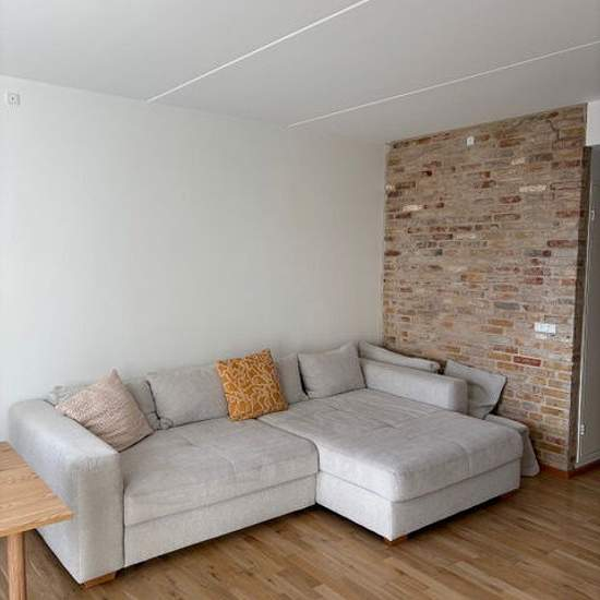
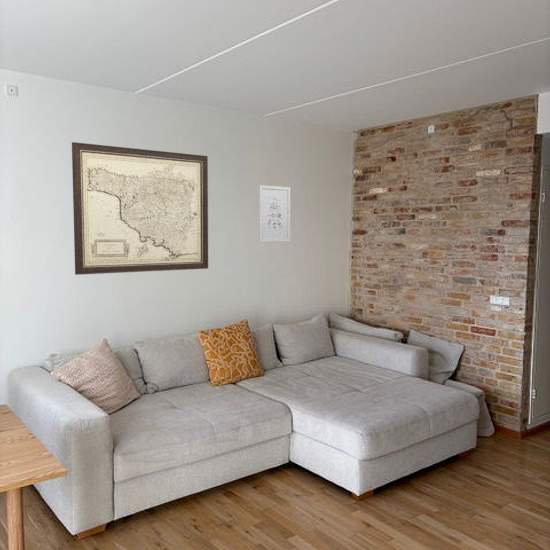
+ wall art [258,184,291,243]
+ wall art [71,141,209,276]
